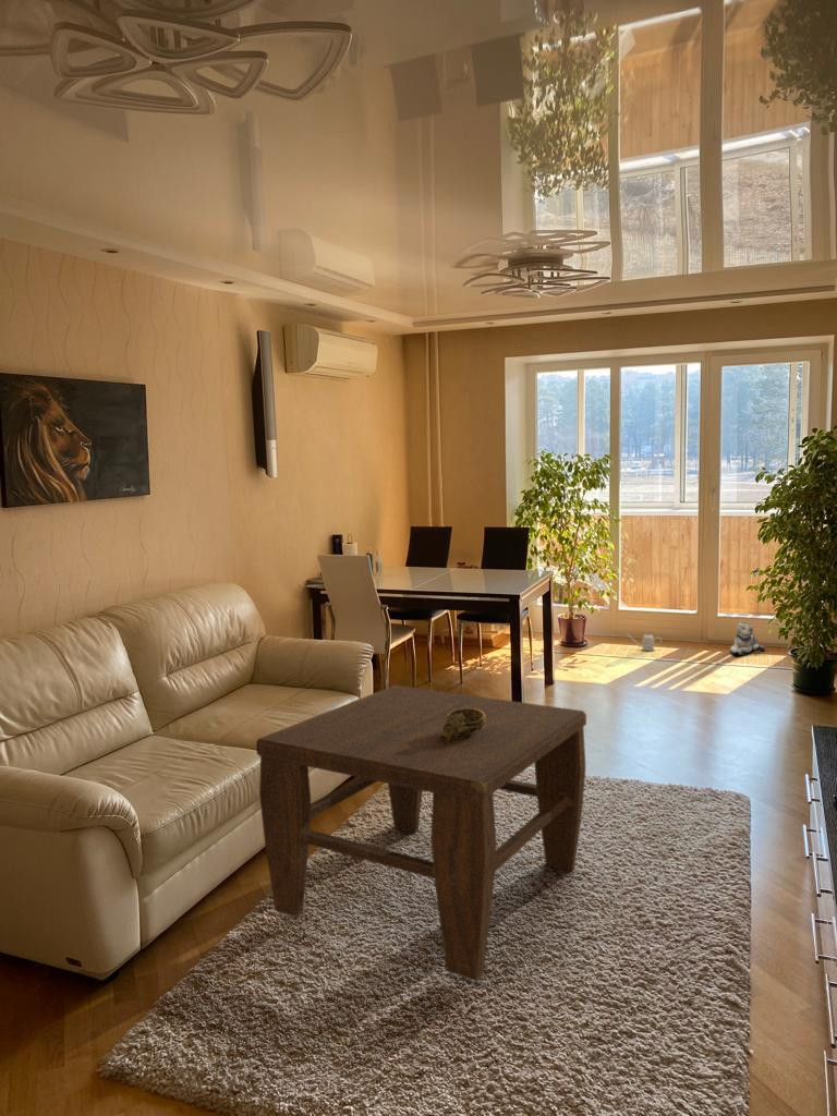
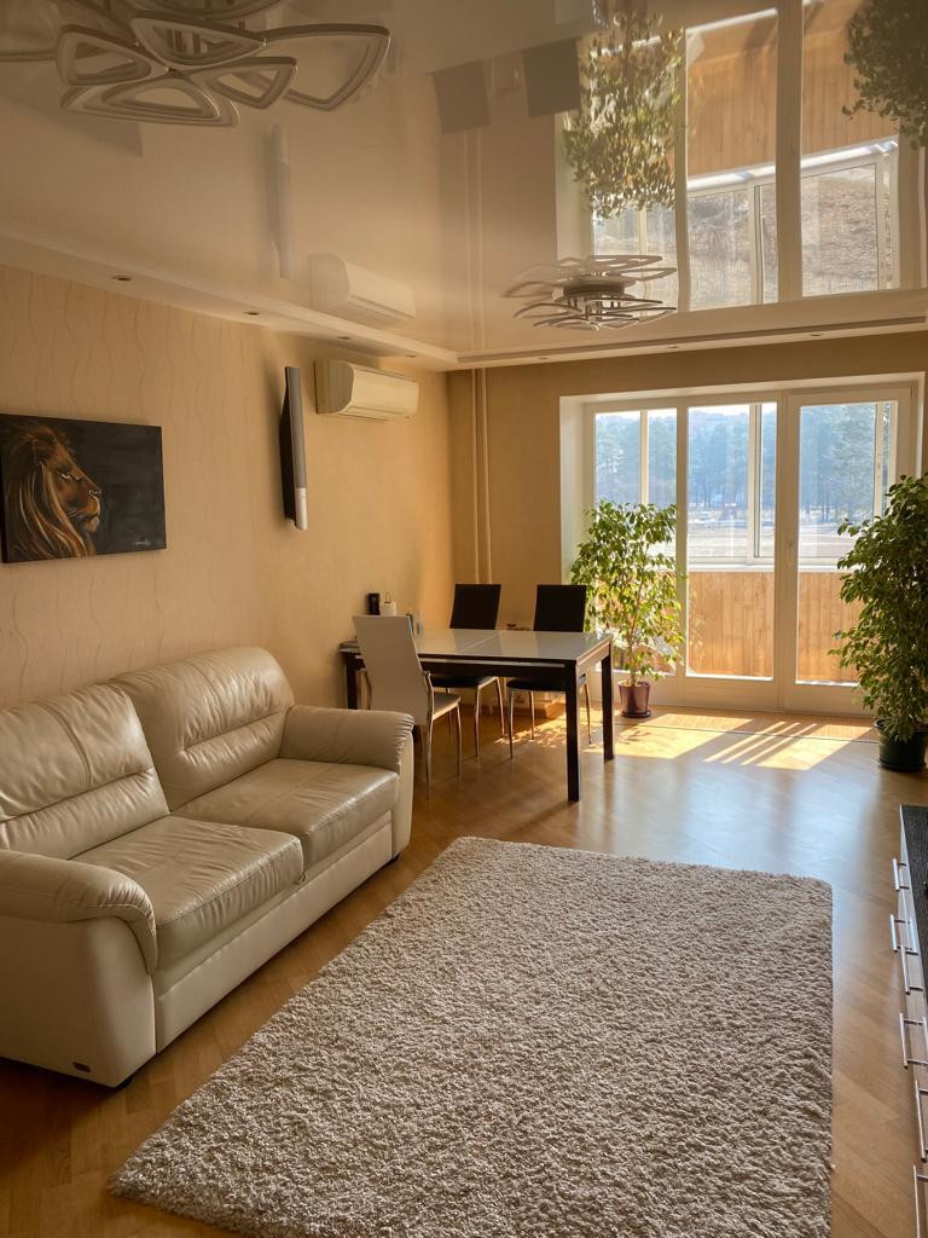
- plush toy [729,621,766,655]
- coffee table [255,684,587,982]
- decorative bowl [439,708,486,742]
- watering can [626,632,663,652]
